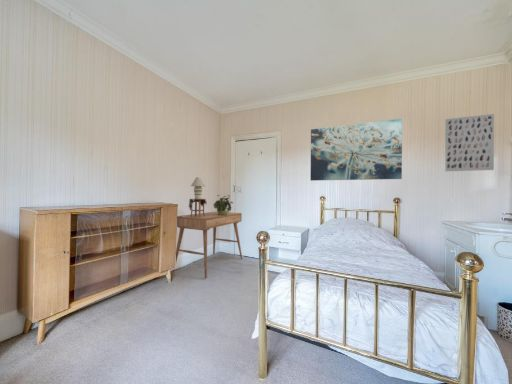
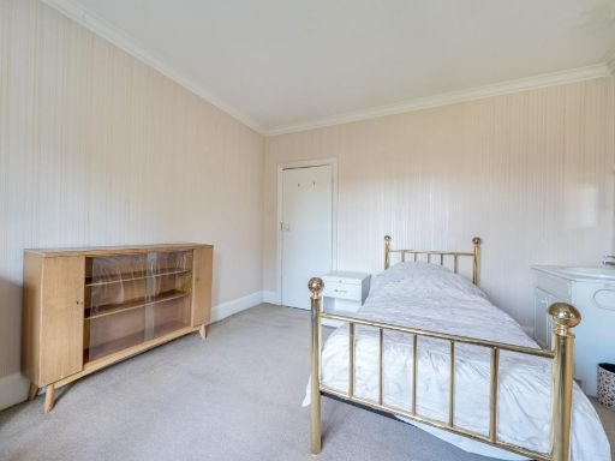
- desk [172,211,243,279]
- wall art [310,118,403,182]
- potted plant [212,194,234,215]
- table lamp [180,176,208,217]
- wall art [444,113,495,172]
